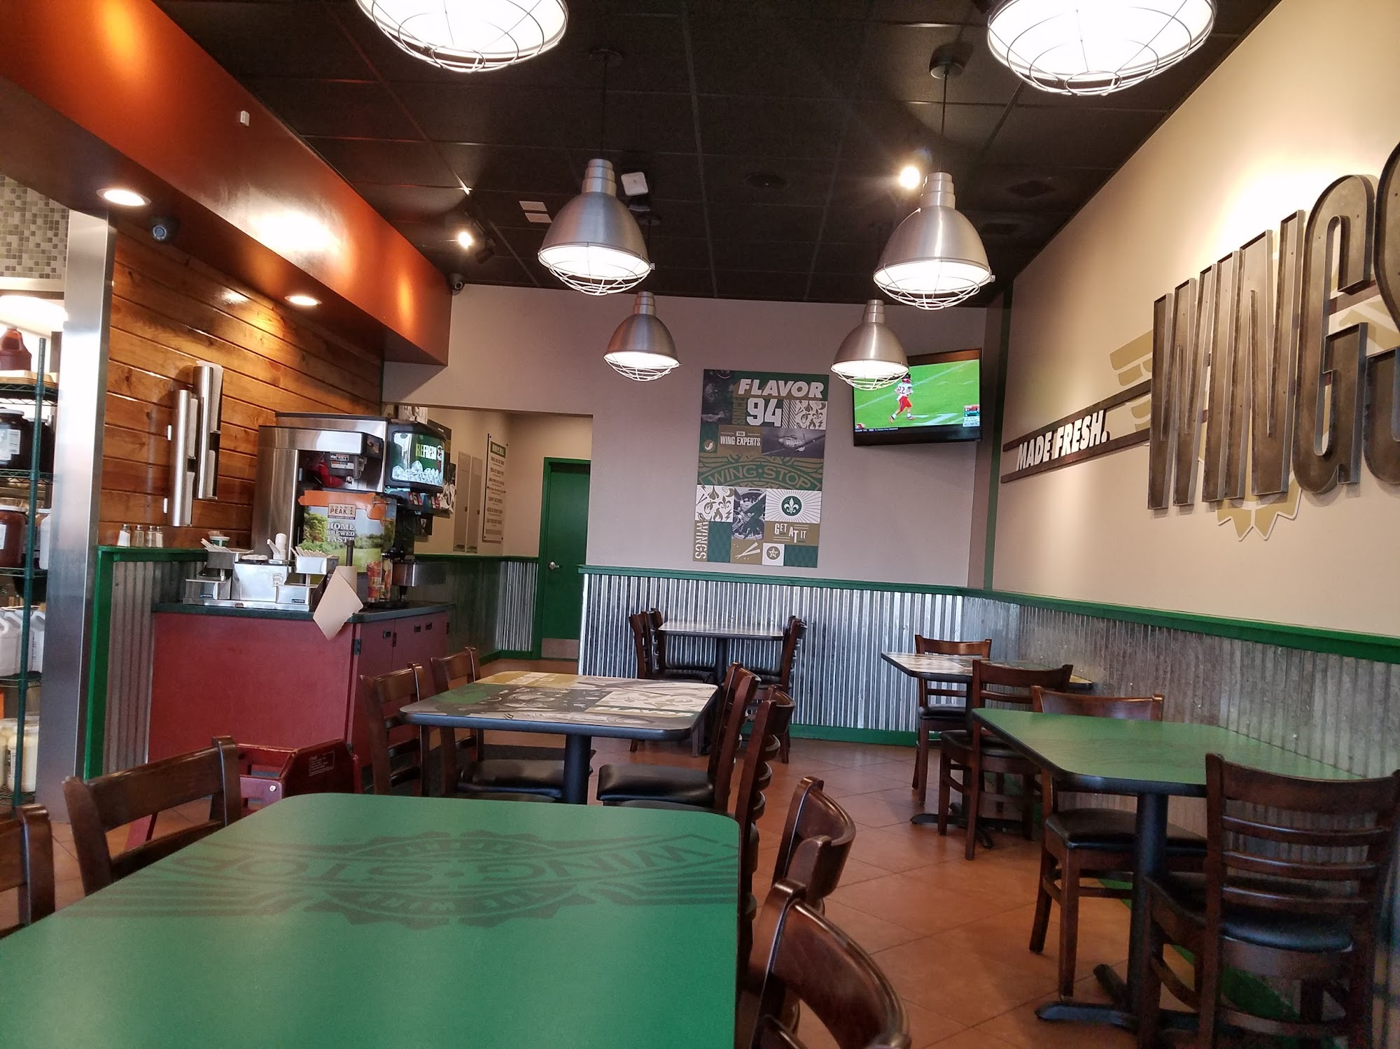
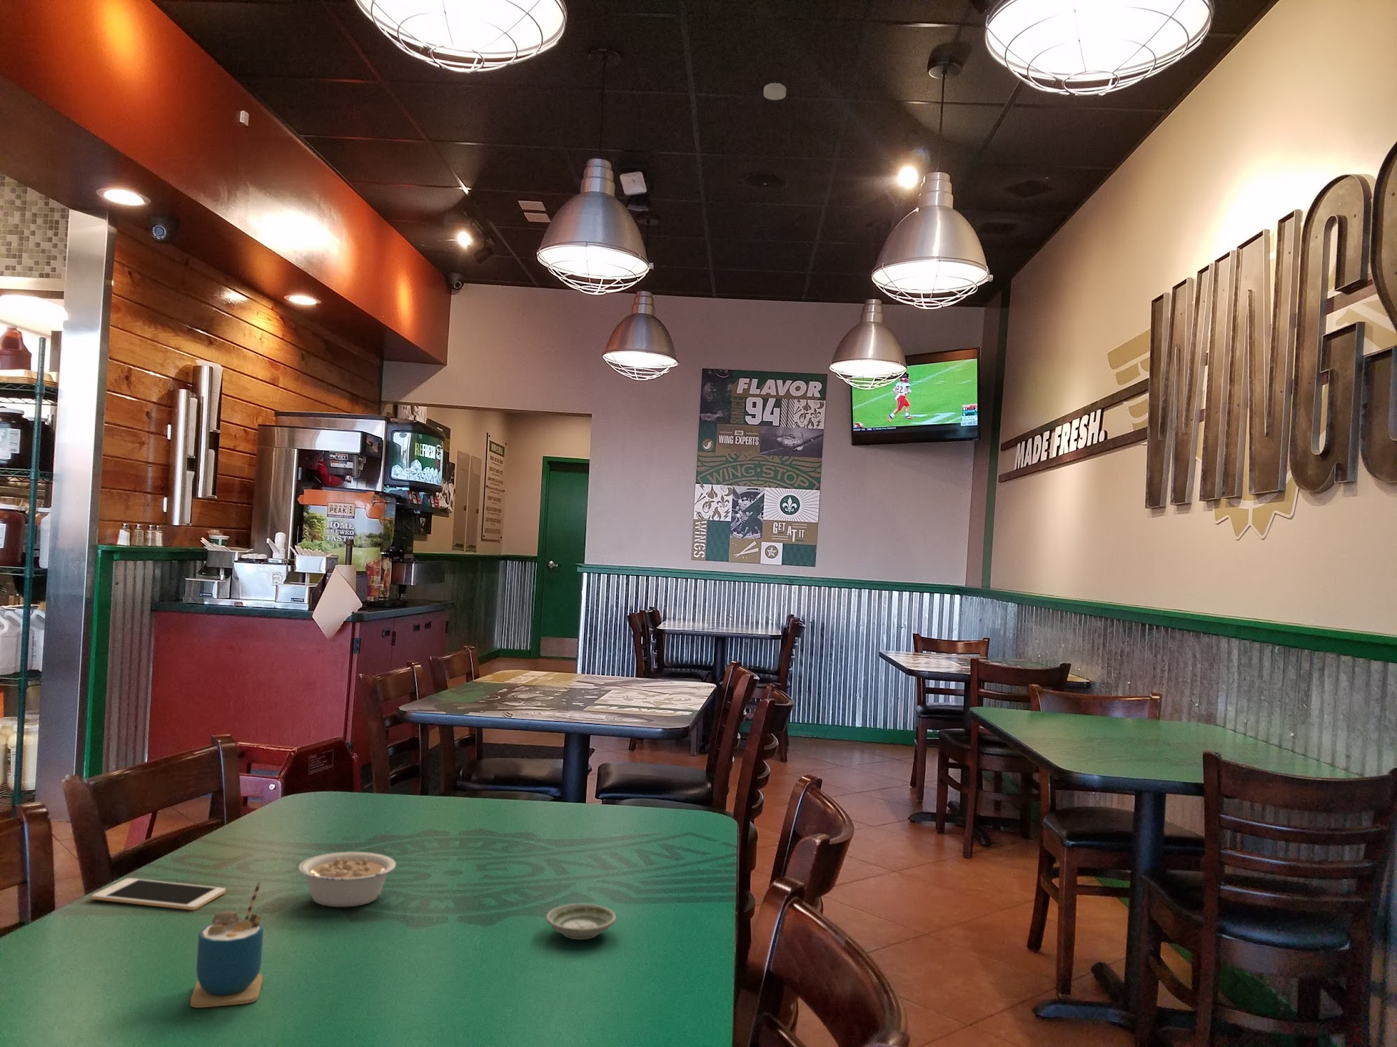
+ smoke detector [762,81,787,100]
+ legume [298,851,397,907]
+ cell phone [91,878,227,911]
+ saucer [546,903,617,940]
+ cup [189,882,264,1009]
